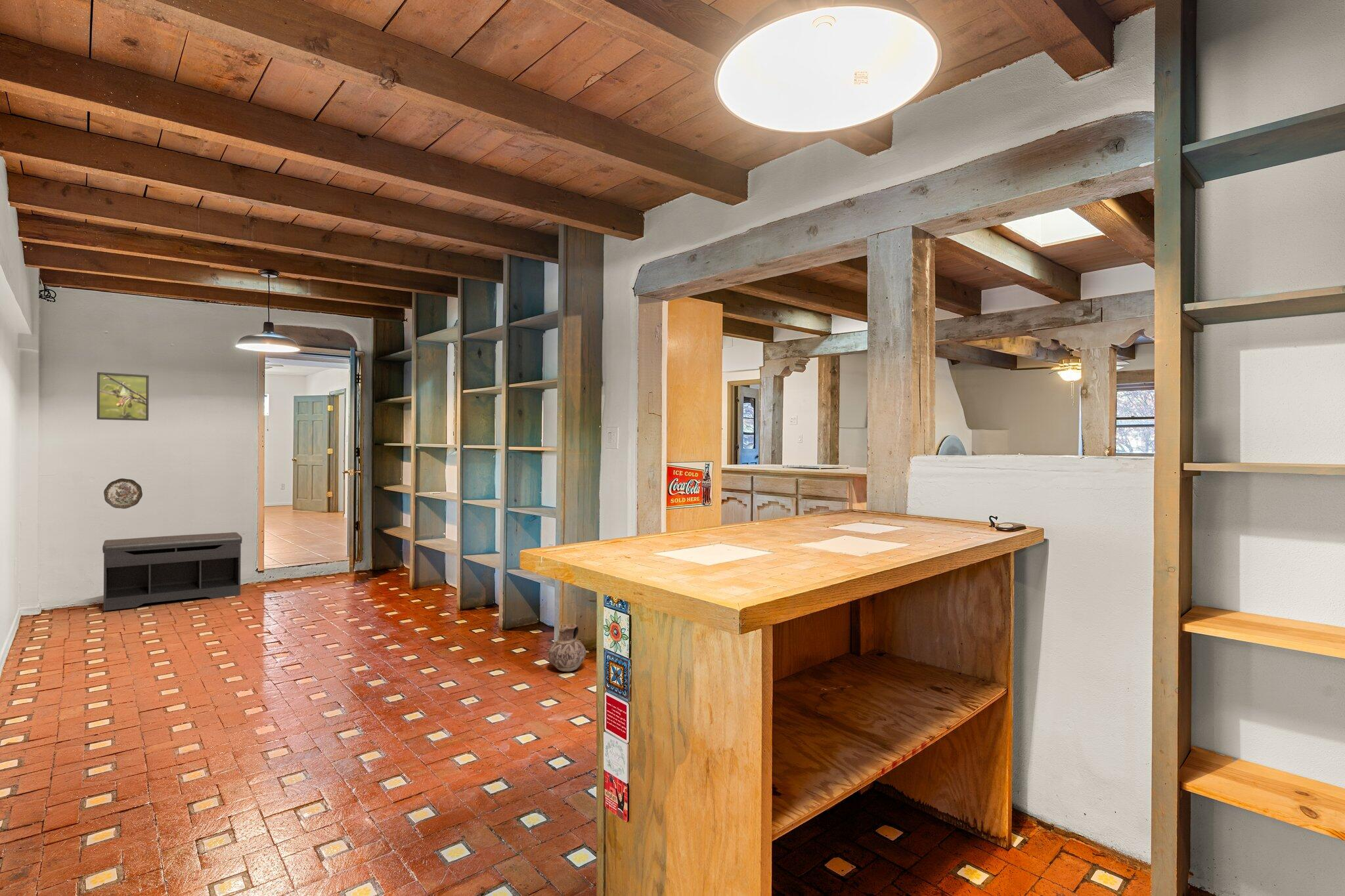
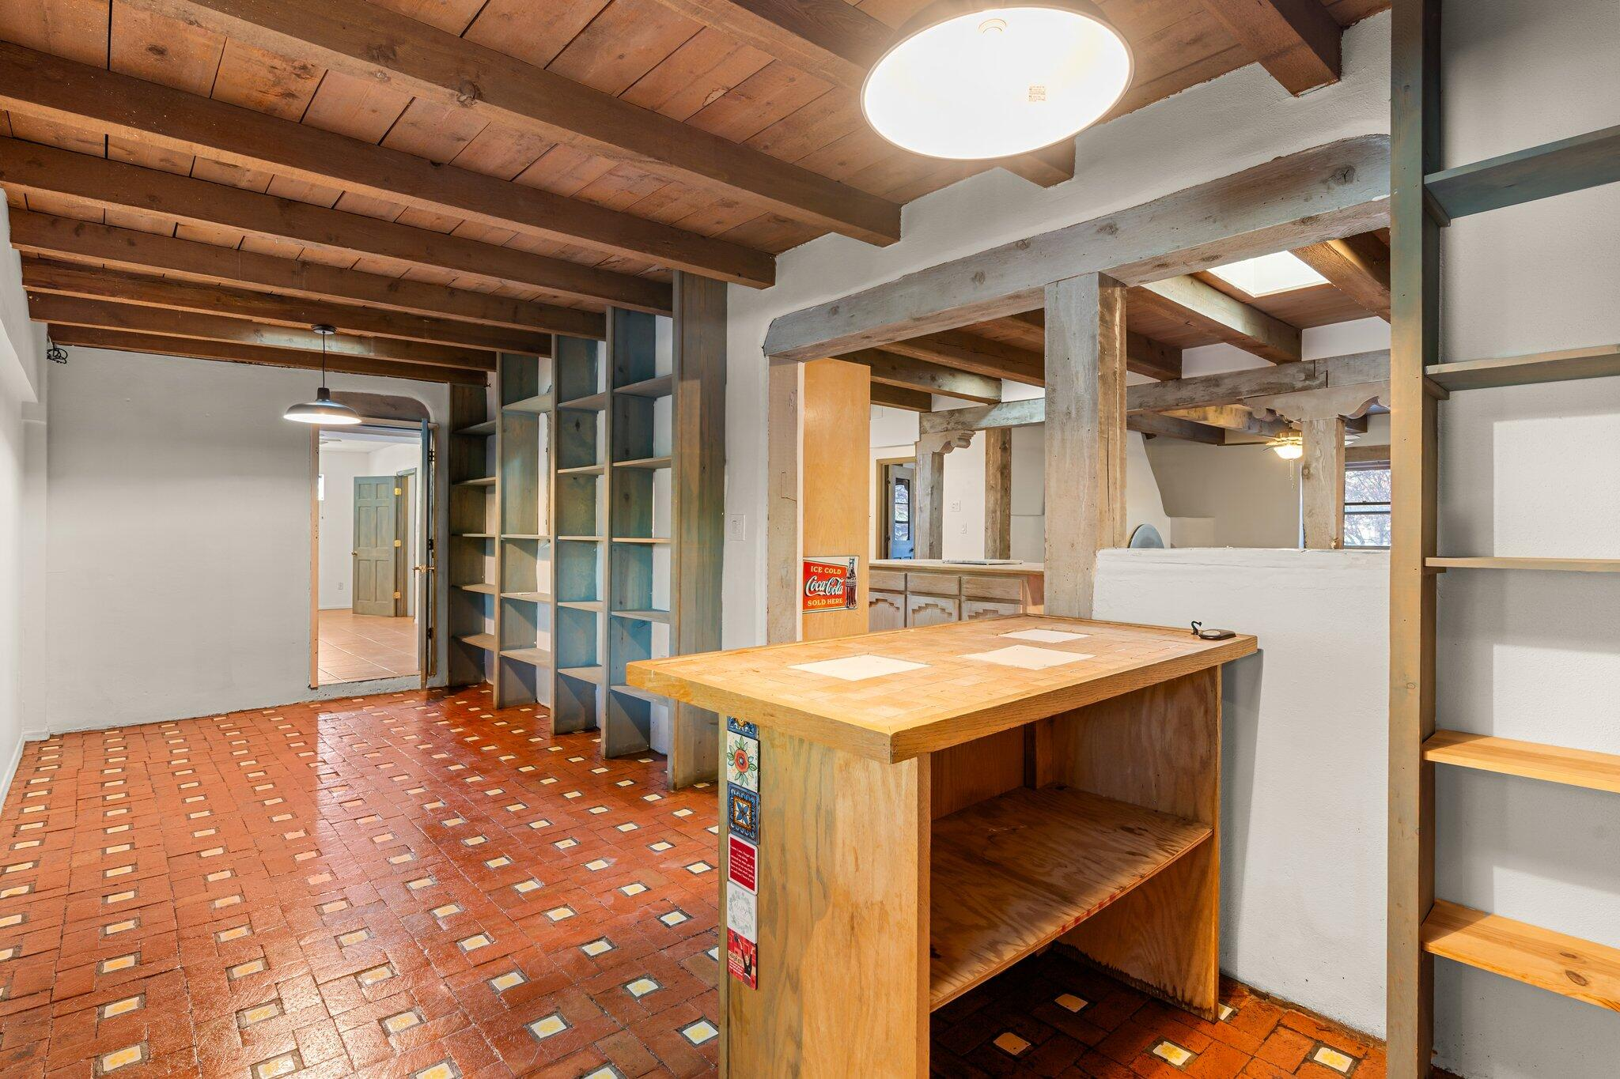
- ceramic jug [548,623,586,672]
- decorative plate [103,478,143,509]
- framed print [97,372,150,421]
- bench [102,532,243,611]
